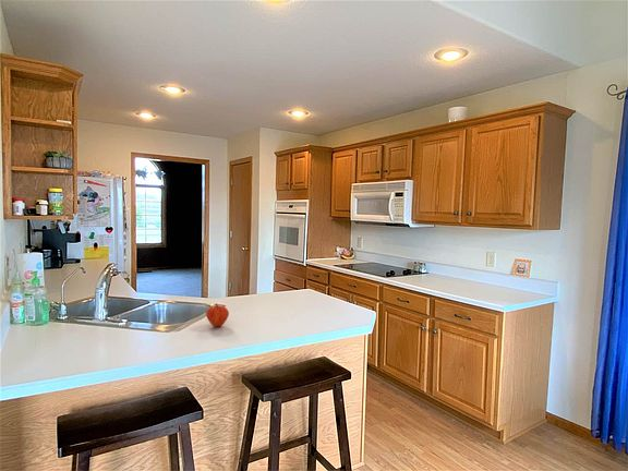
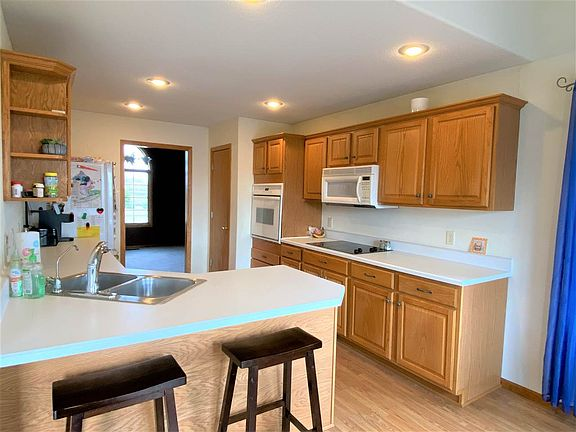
- fruit [205,302,230,328]
